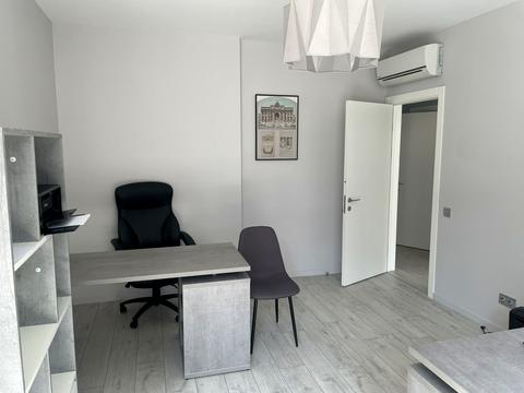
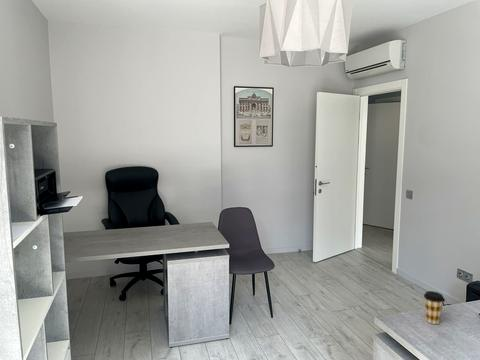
+ coffee cup [423,290,445,325]
